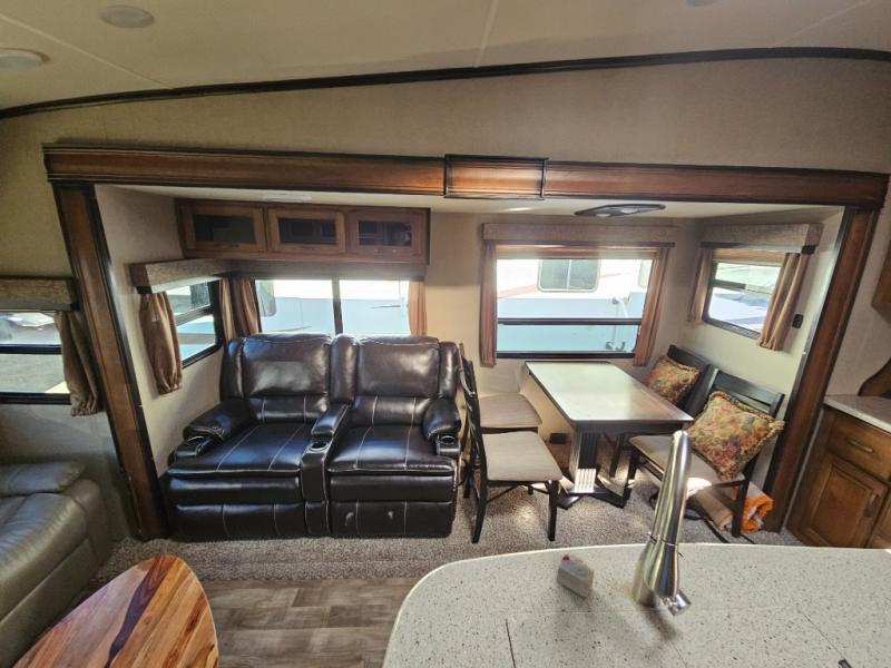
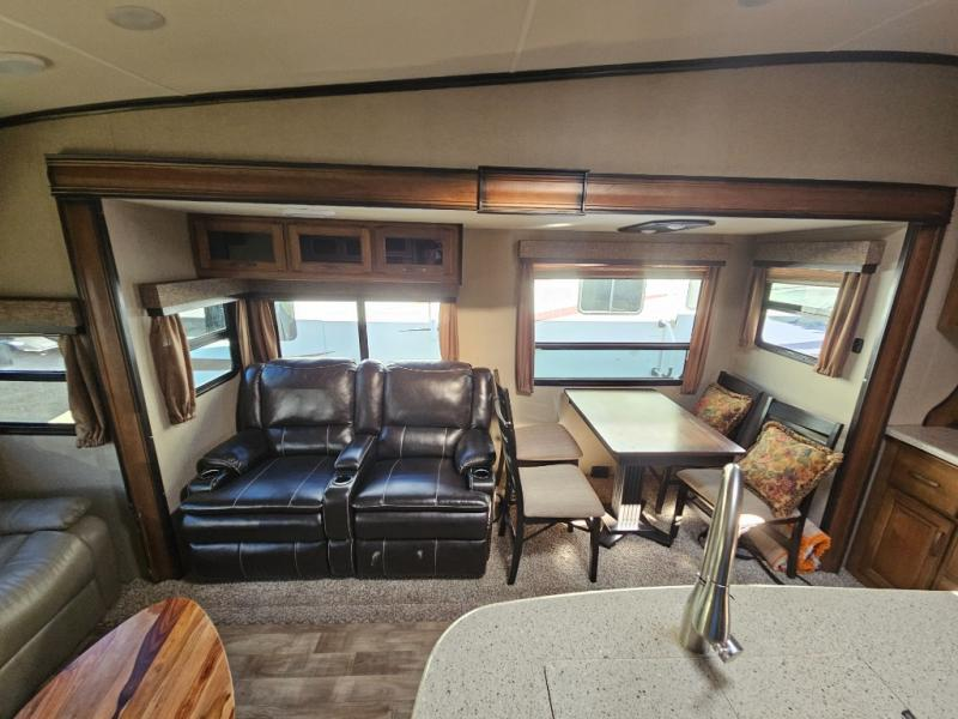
- cake slice [556,552,595,600]
